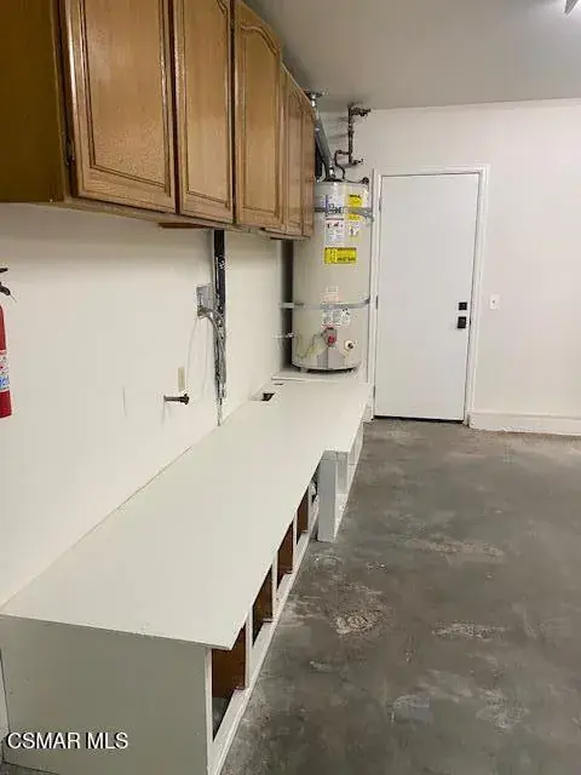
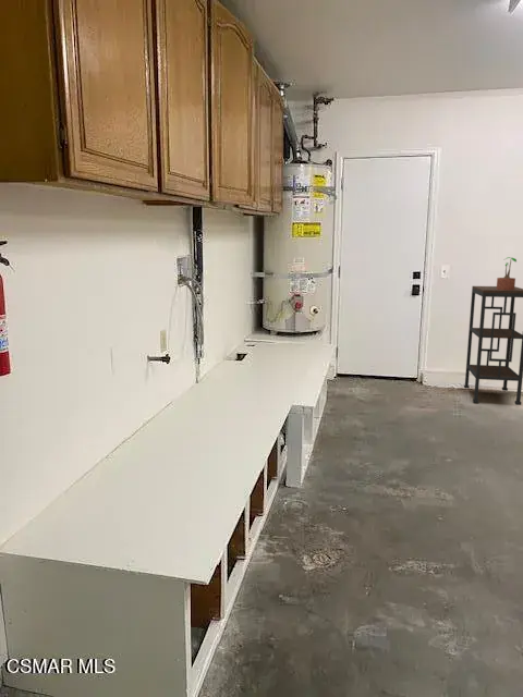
+ shelving unit [463,285,523,406]
+ potted plant [496,256,518,290]
